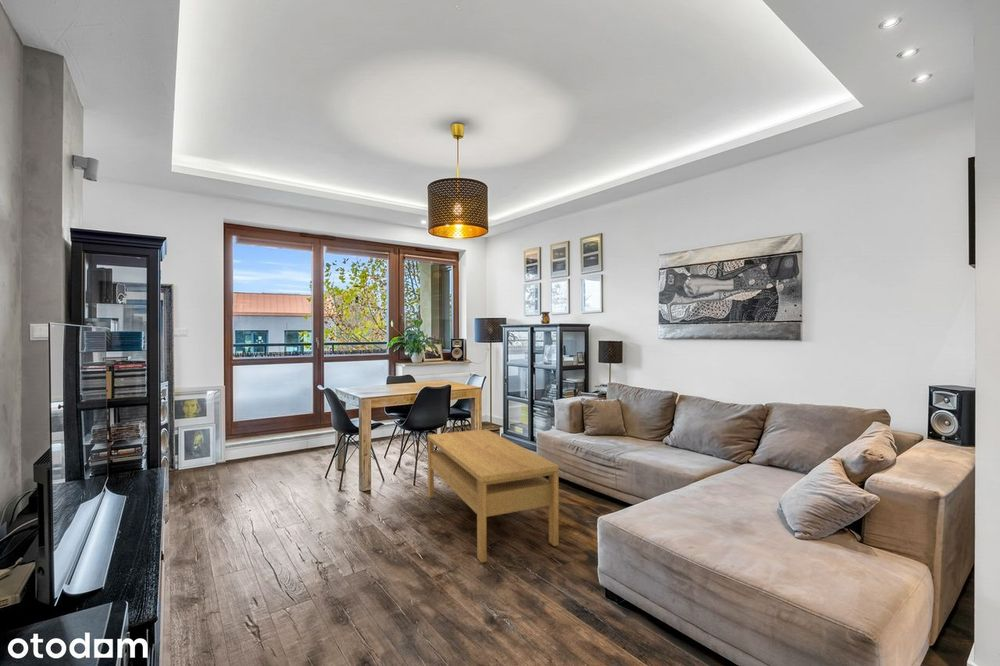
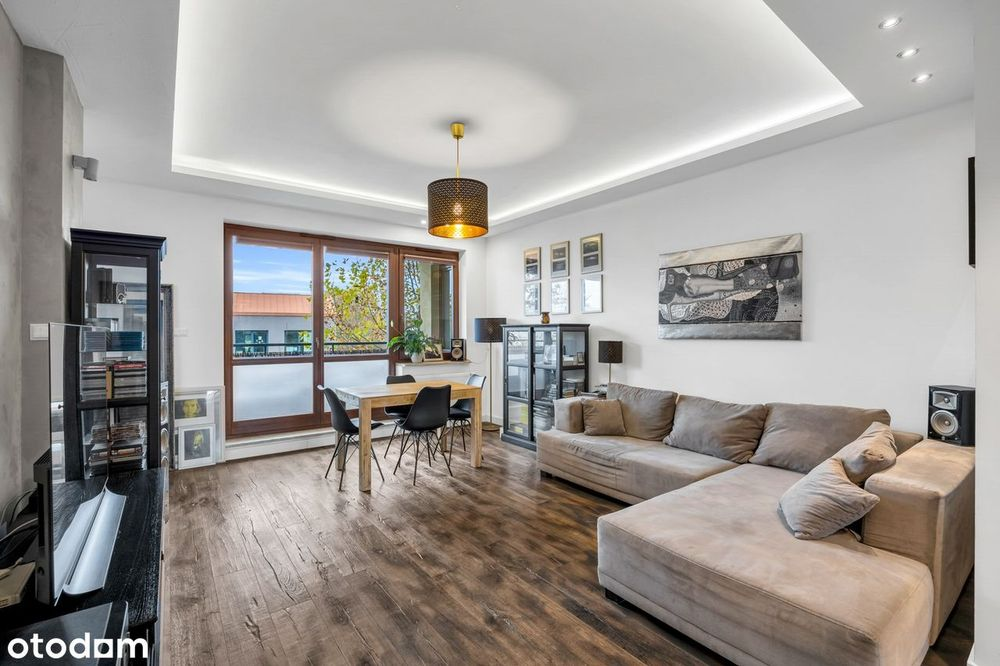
- coffee table [426,428,560,564]
